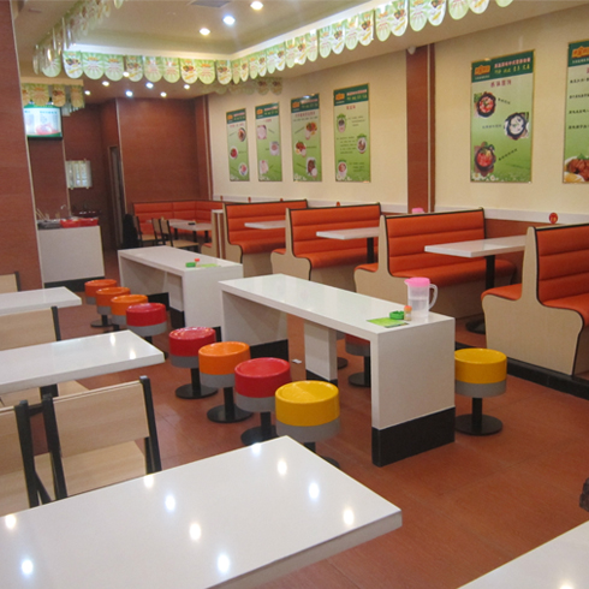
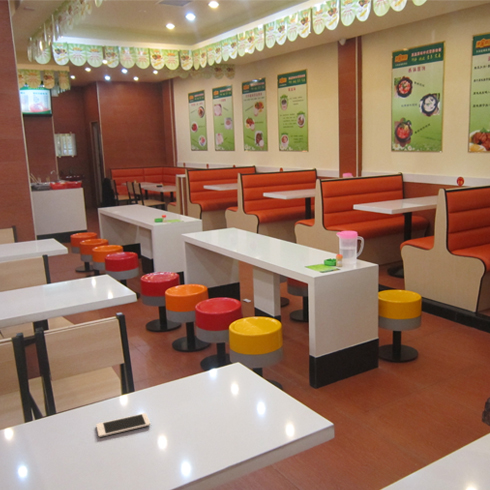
+ cell phone [95,412,152,438]
